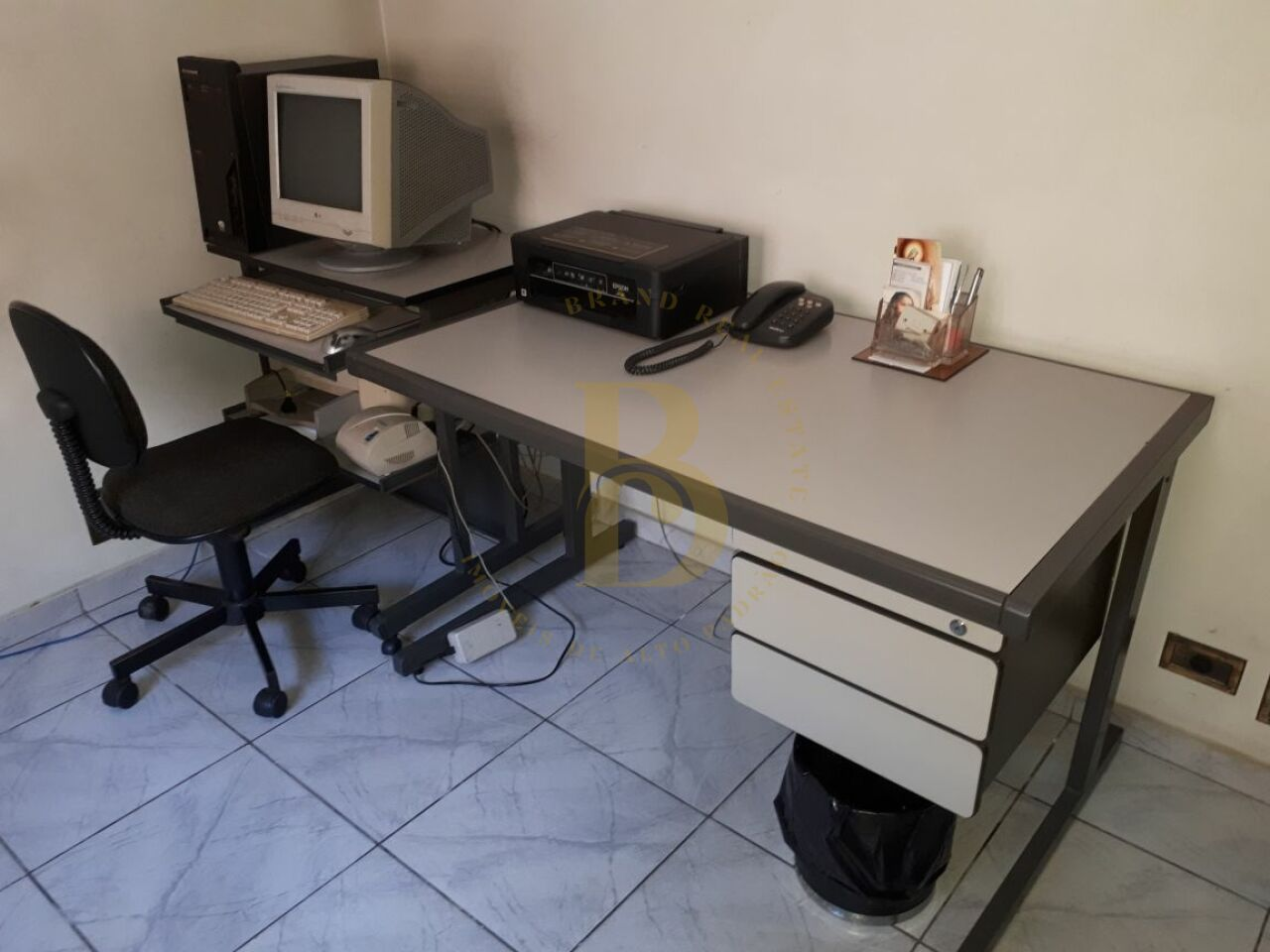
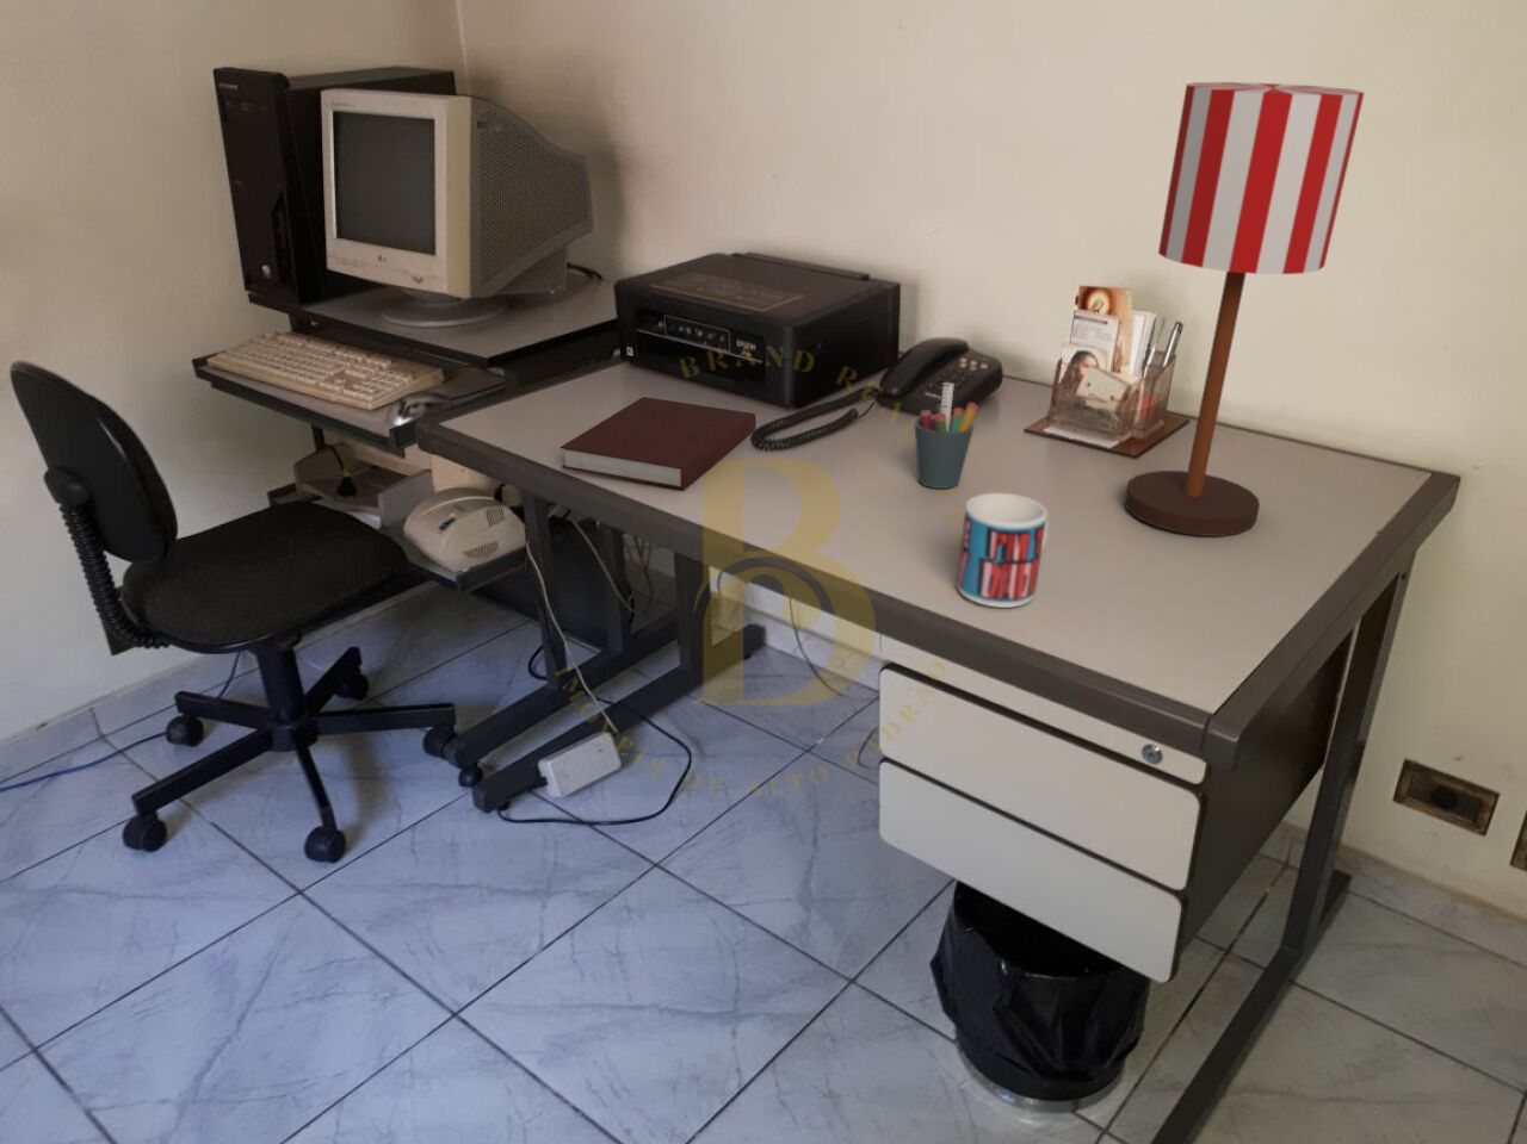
+ mug [957,493,1048,609]
+ notebook [558,395,757,491]
+ table lamp [1123,81,1366,537]
+ pen holder [913,381,980,490]
